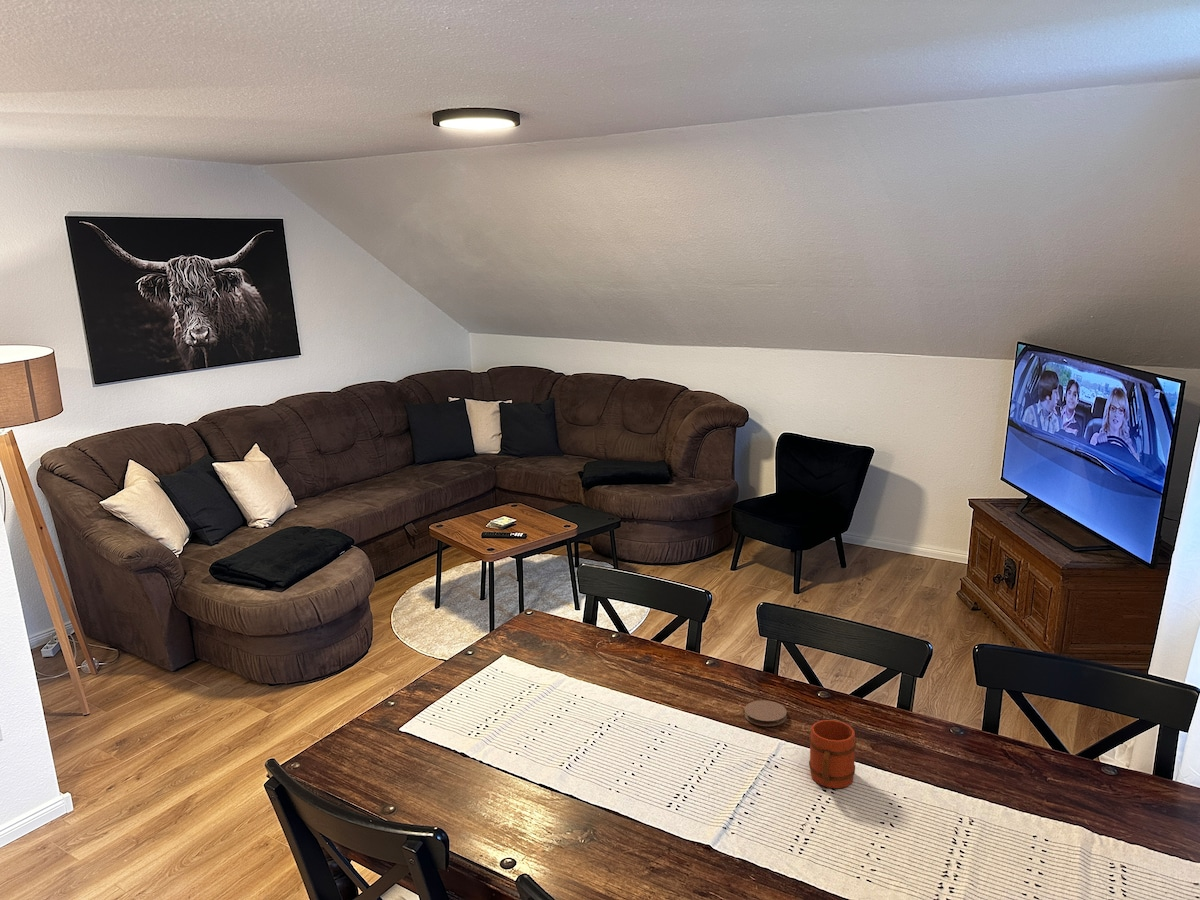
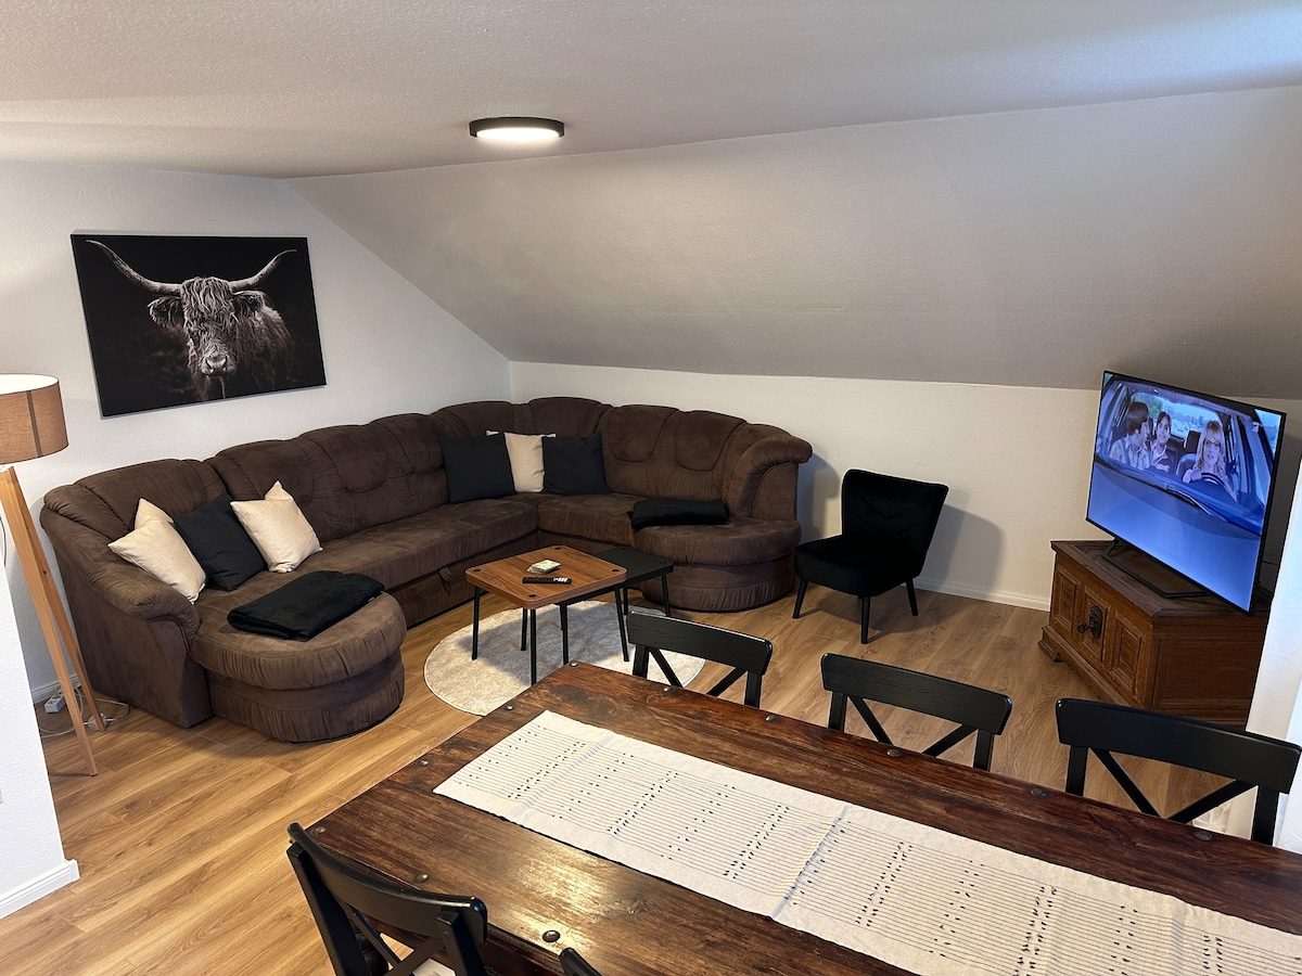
- mug [808,719,857,789]
- coaster [744,699,788,727]
